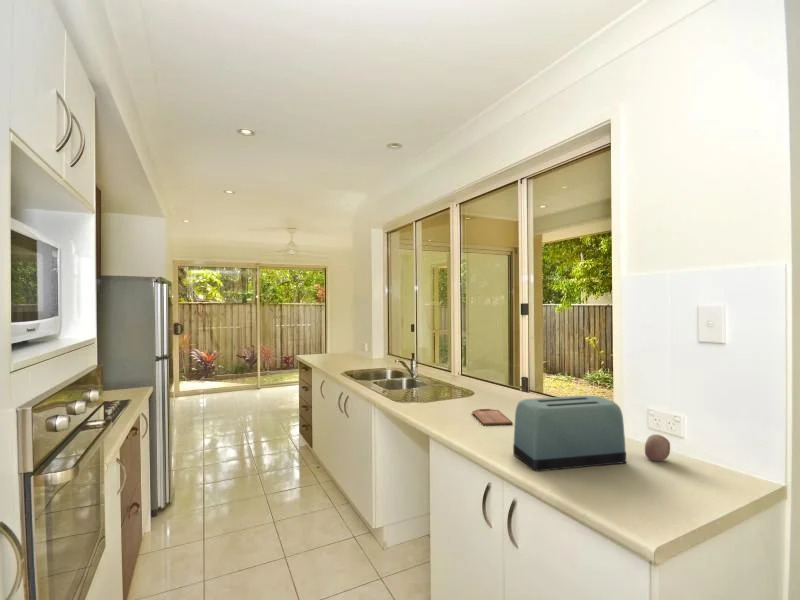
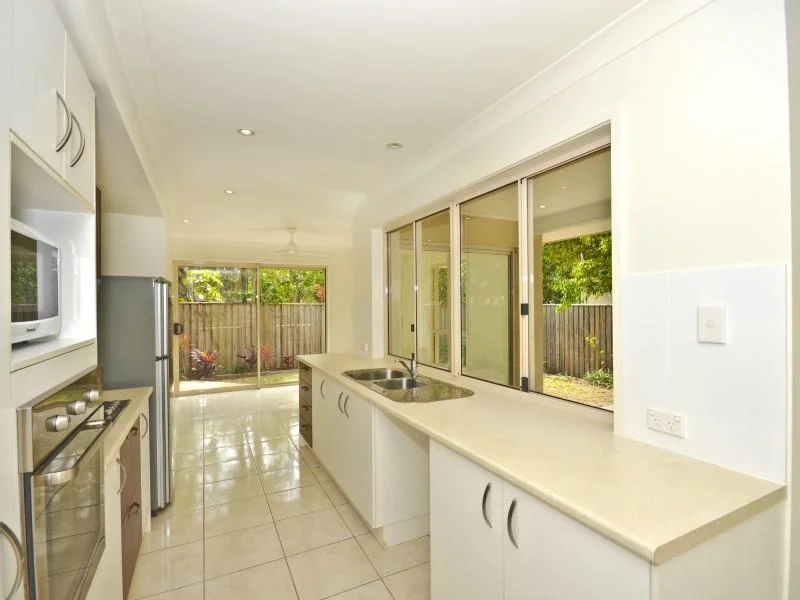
- toaster [512,395,627,472]
- cutting board [471,408,513,426]
- fruit [644,433,671,462]
